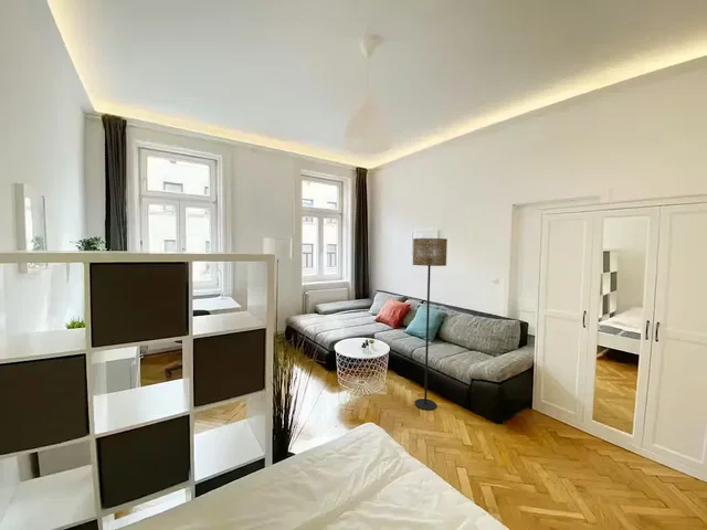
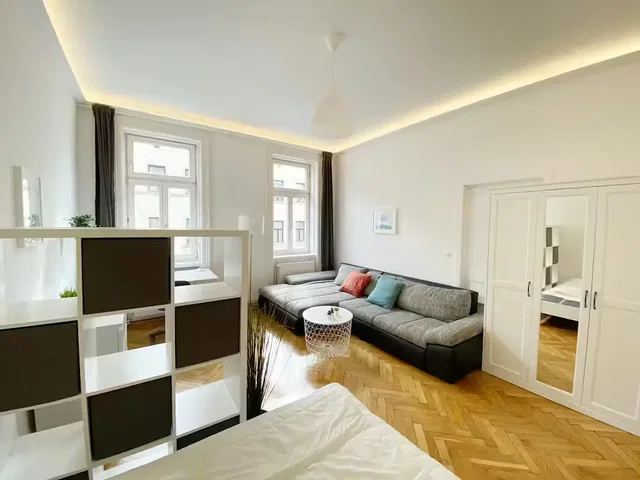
- floor lamp [411,237,449,411]
